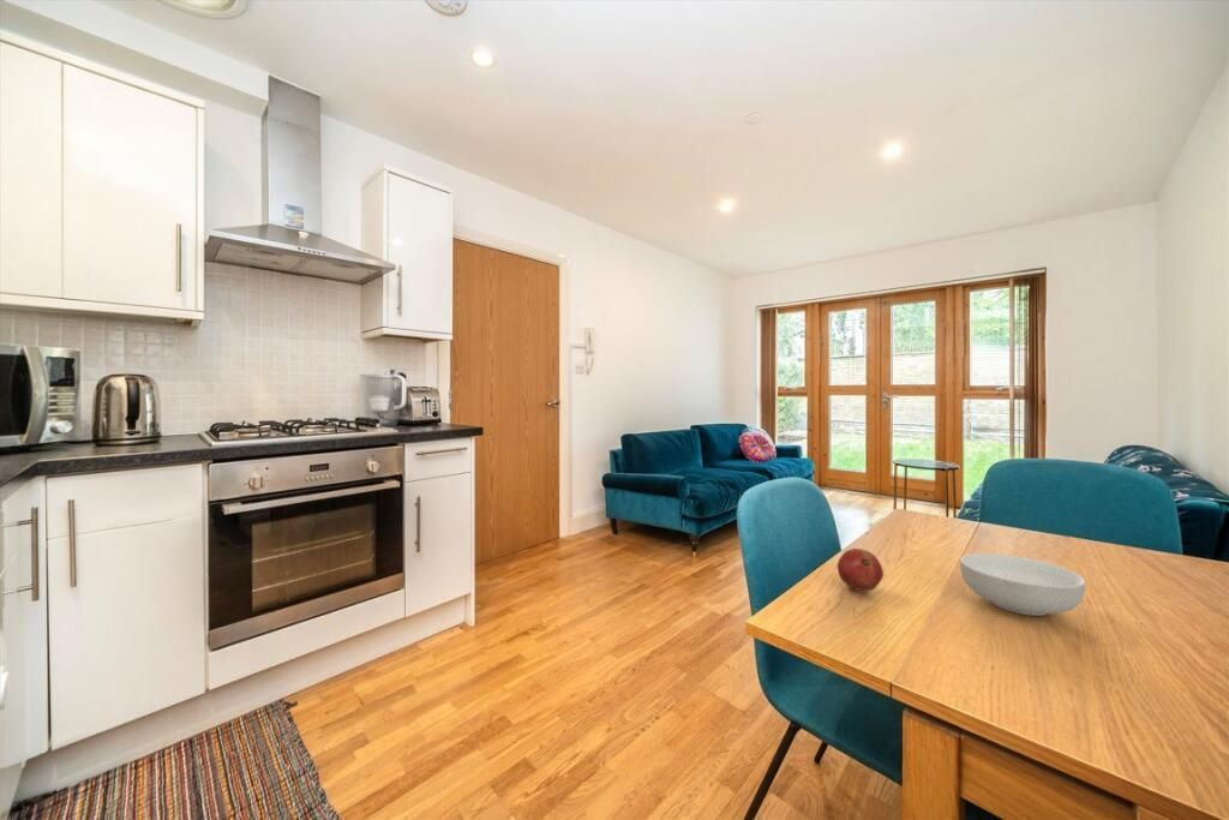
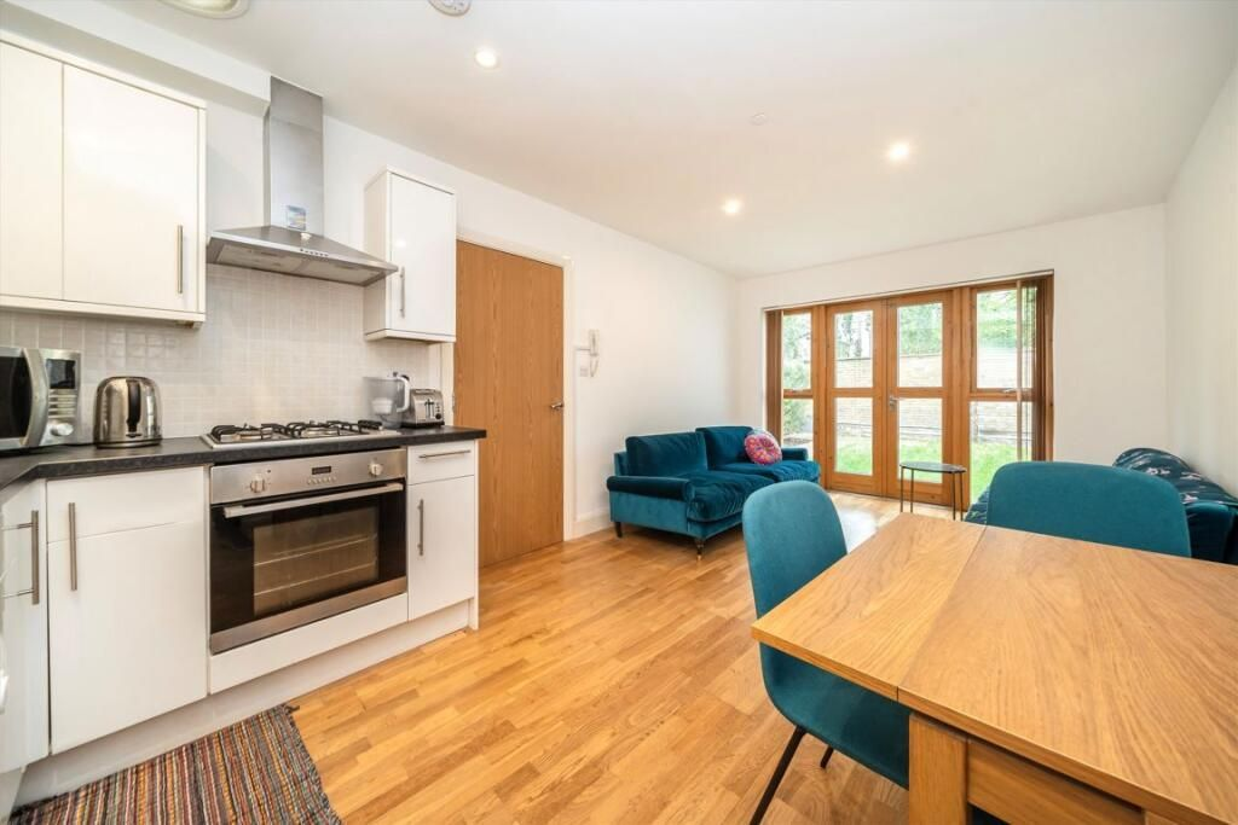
- cereal bowl [959,552,1086,617]
- fruit [837,547,885,592]
